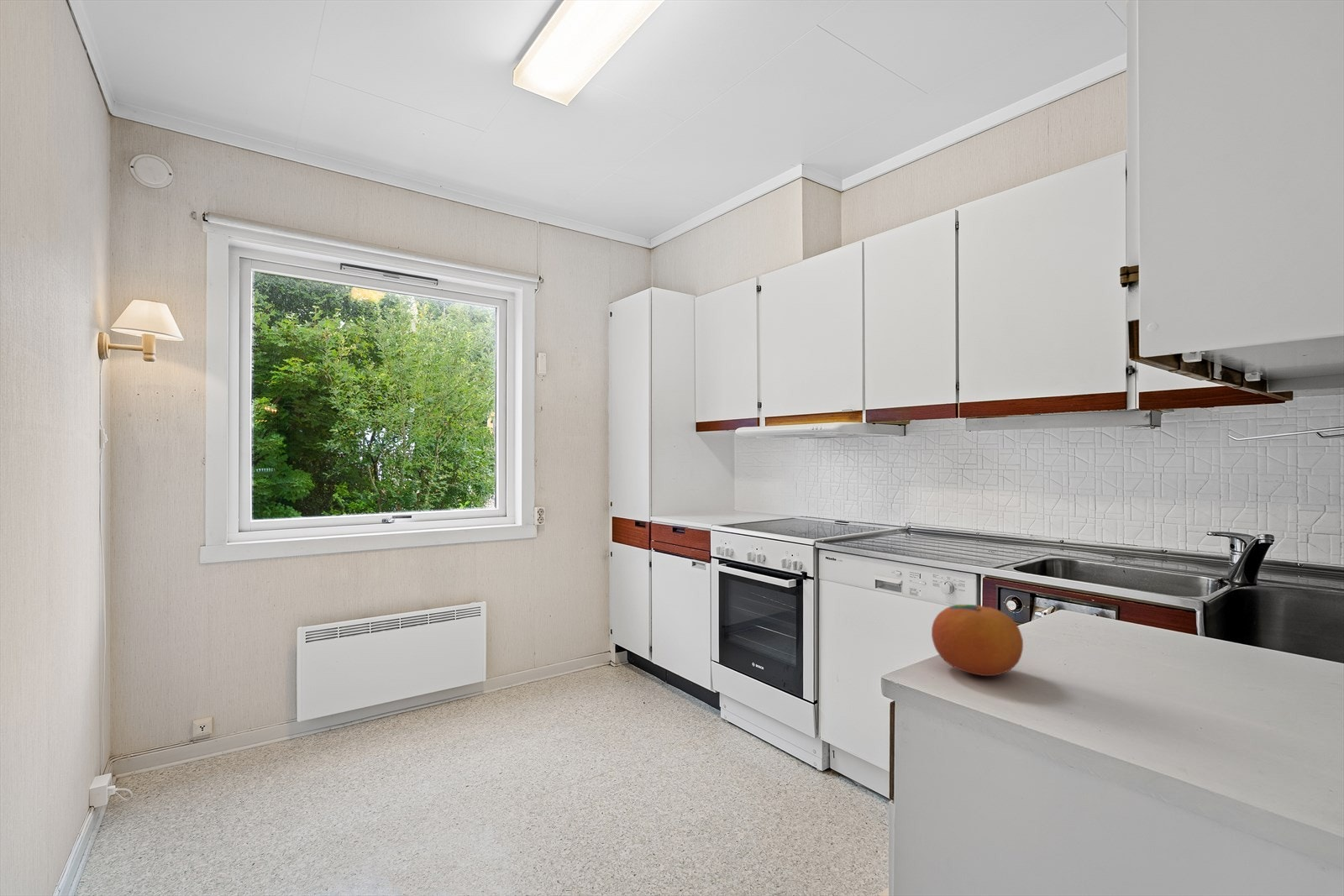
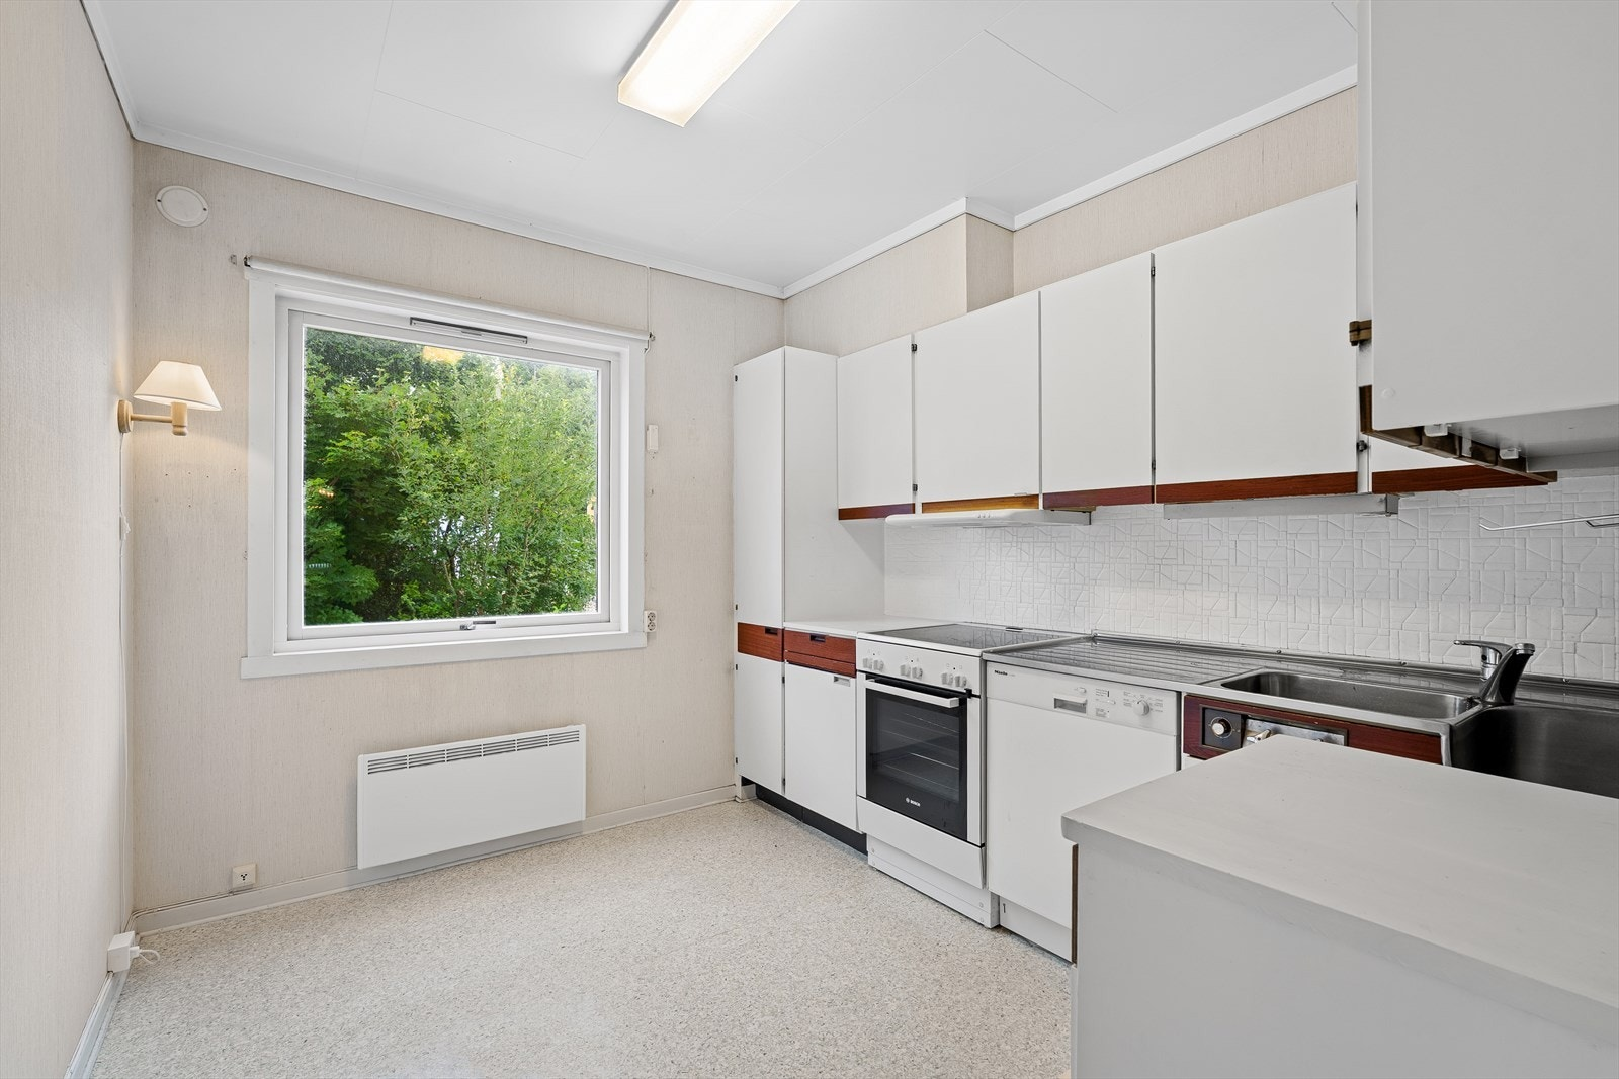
- fruit [931,604,1024,677]
